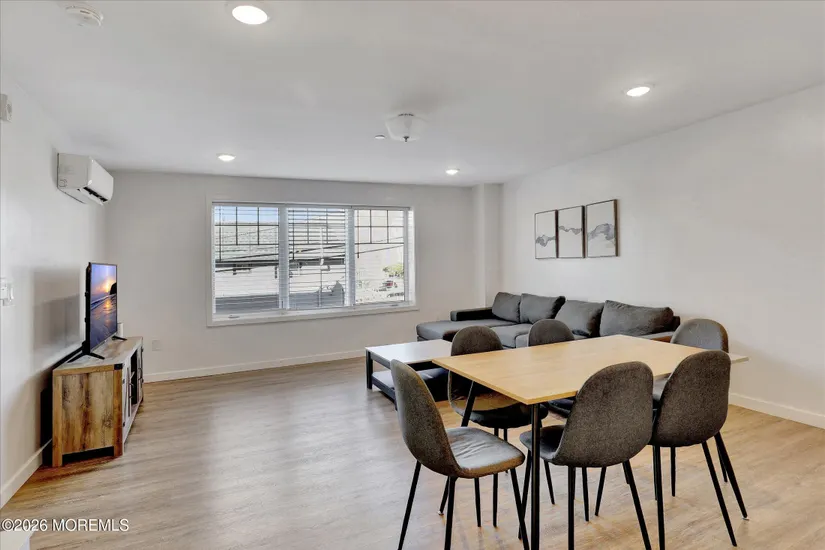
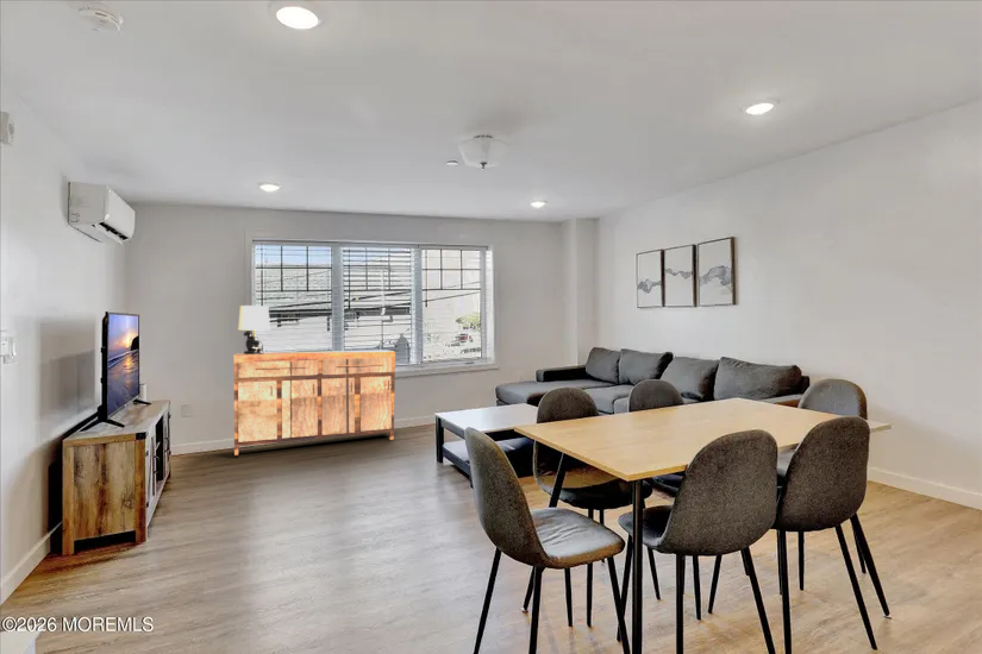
+ sideboard [232,348,396,457]
+ table lamp [237,304,271,354]
